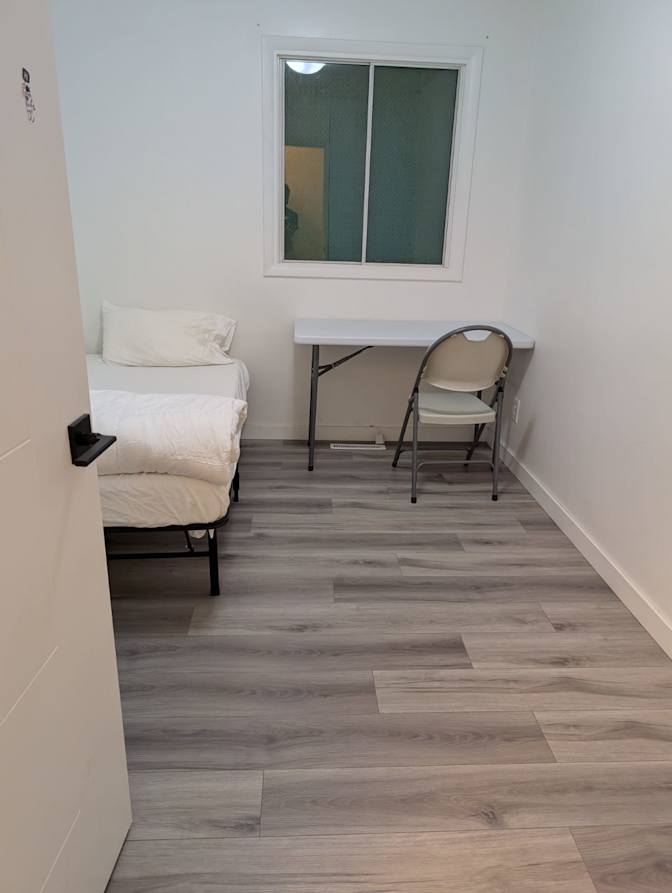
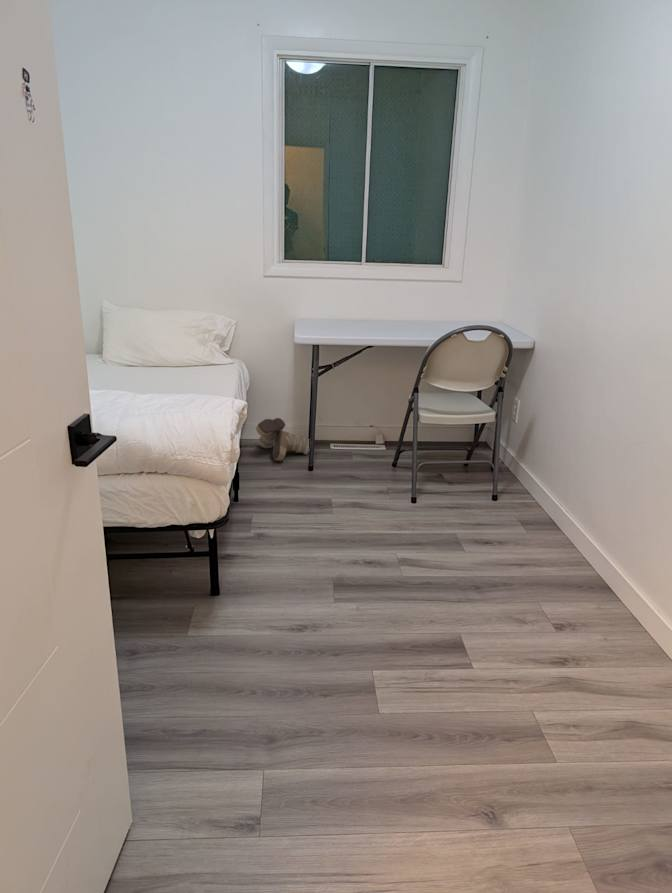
+ boots [255,417,310,462]
